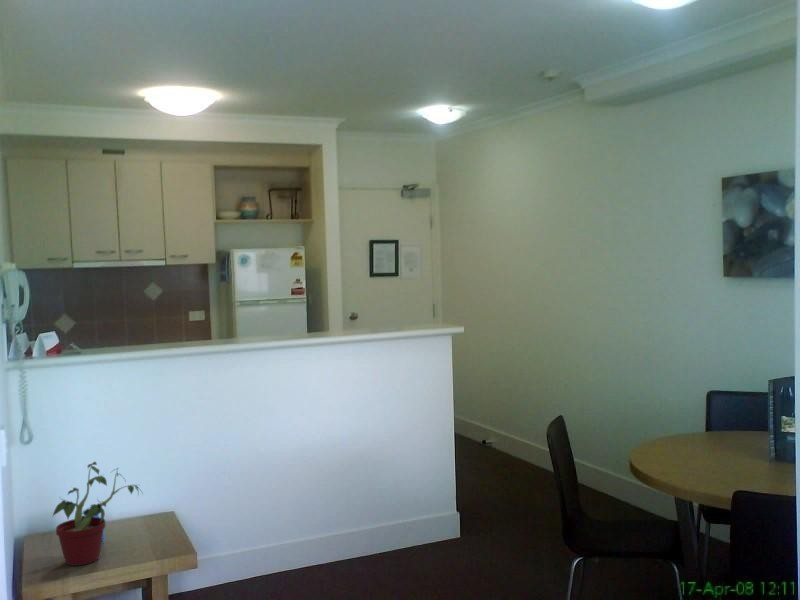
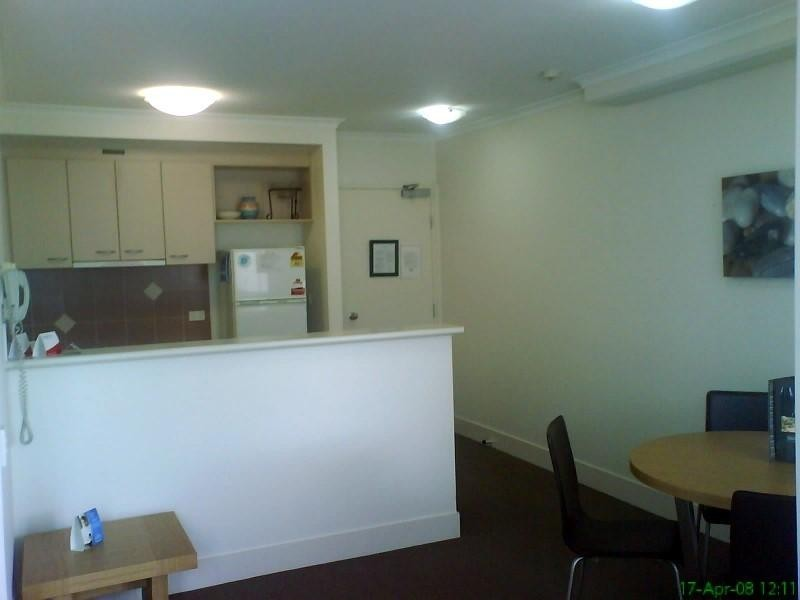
- potted plant [52,461,144,567]
